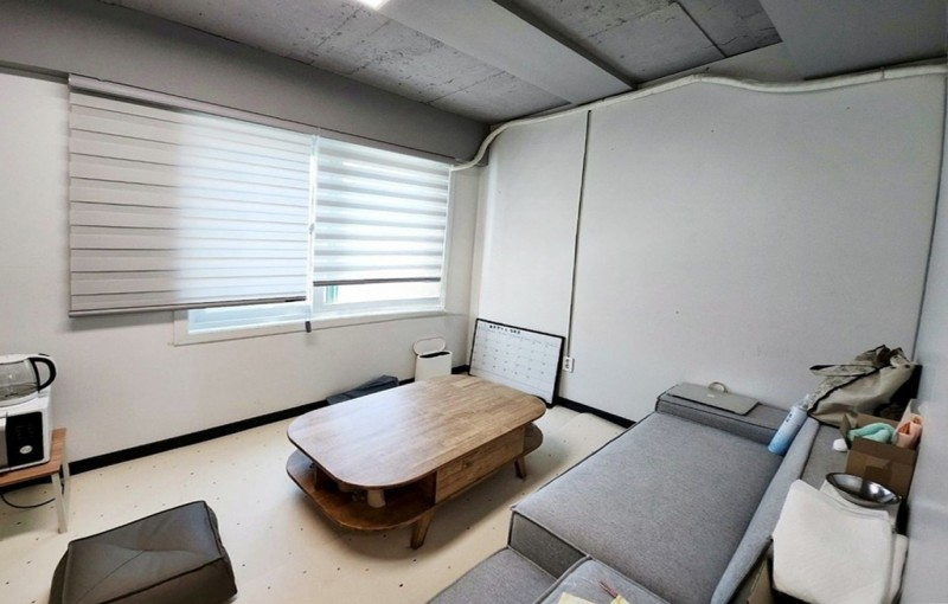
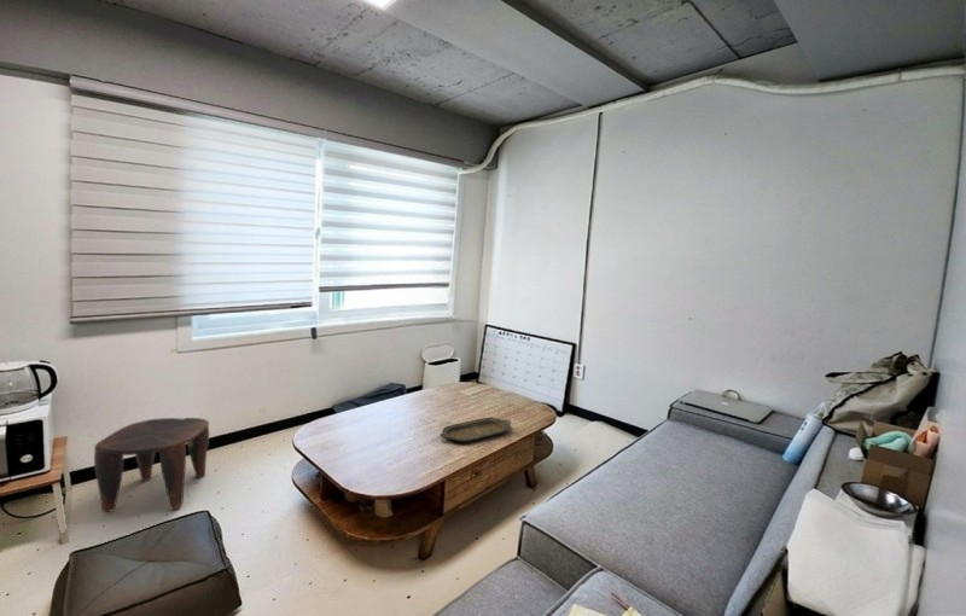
+ serving tray [440,415,512,443]
+ stool [93,417,210,513]
